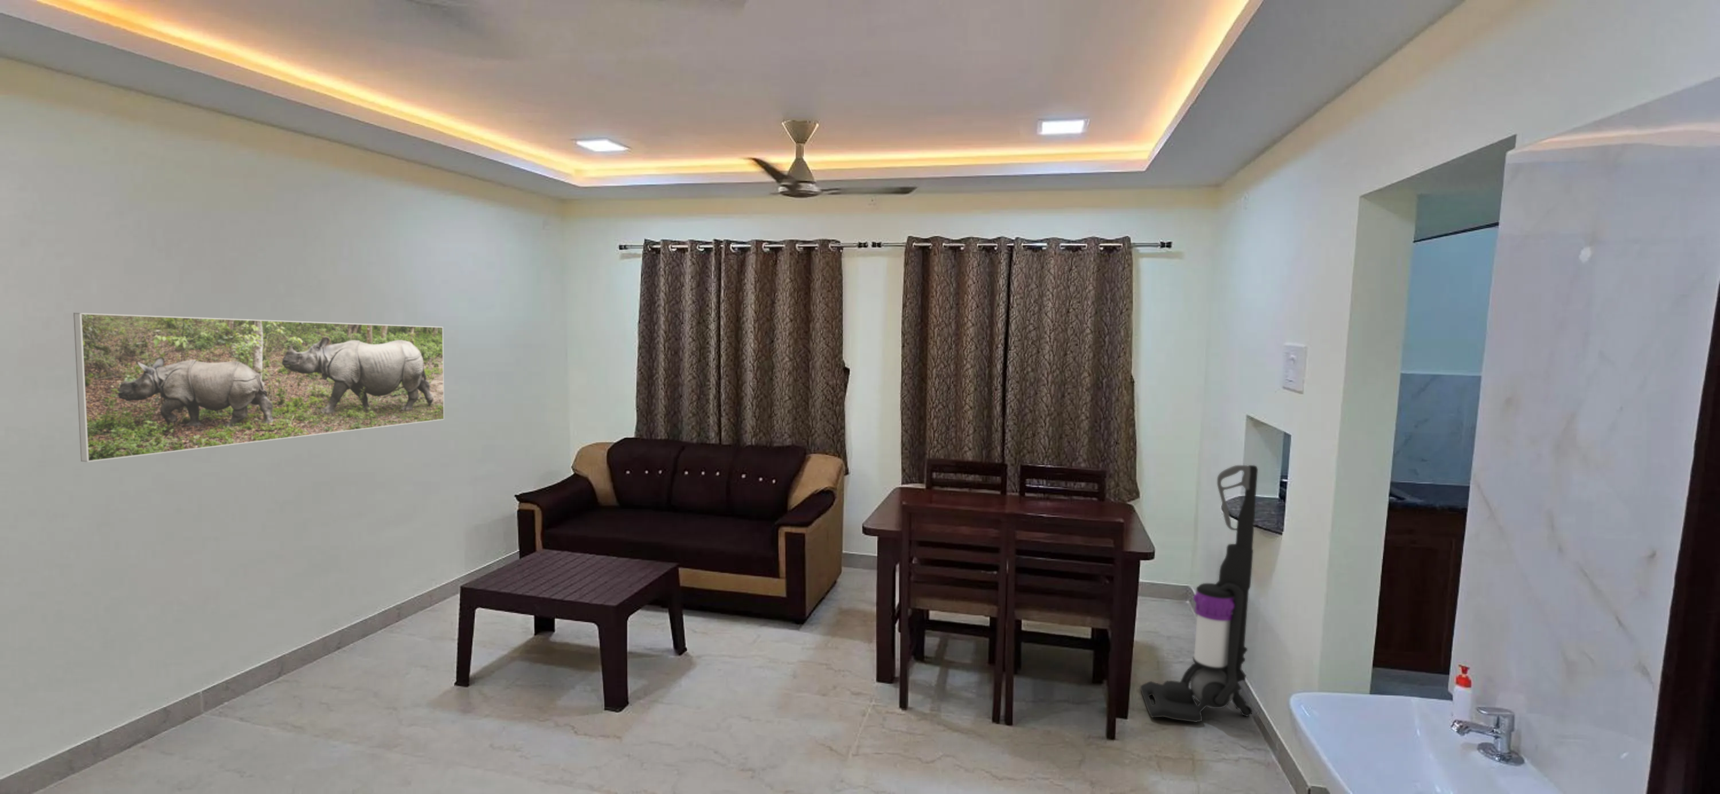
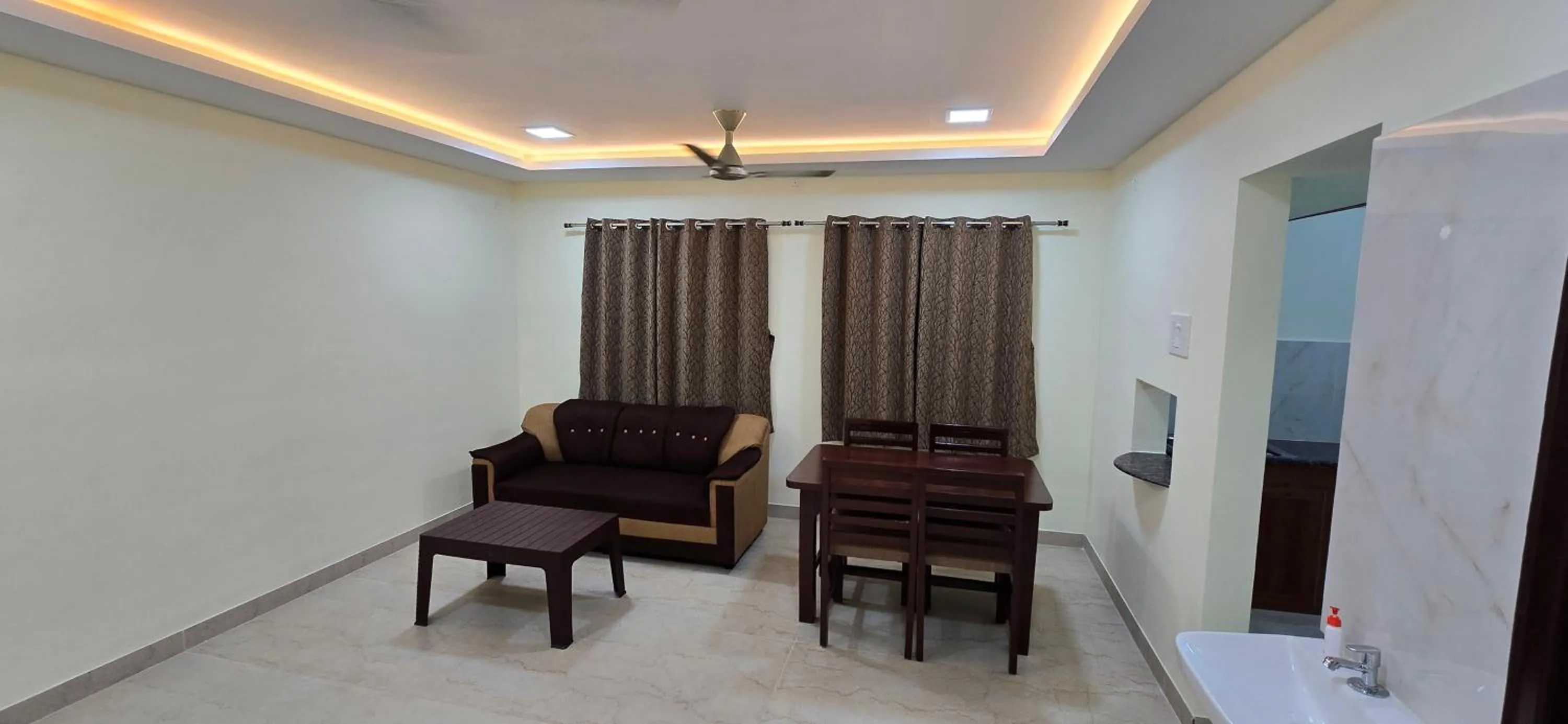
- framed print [72,313,445,463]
- vacuum cleaner [1140,465,1258,723]
